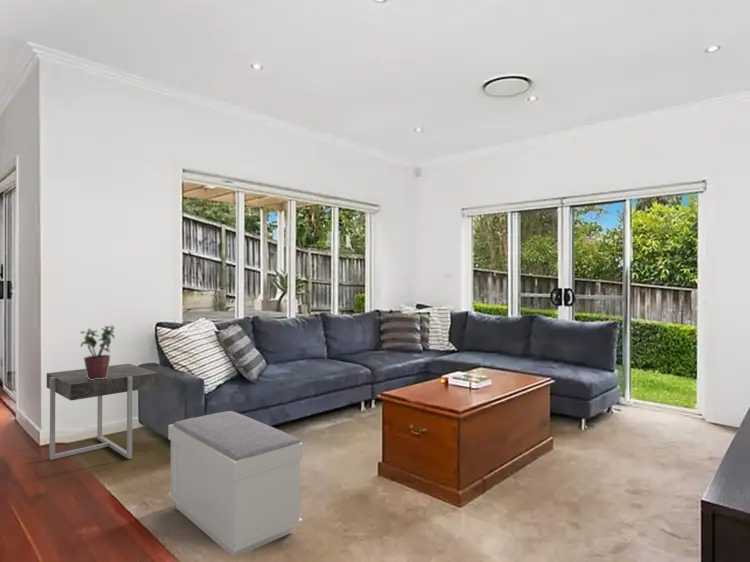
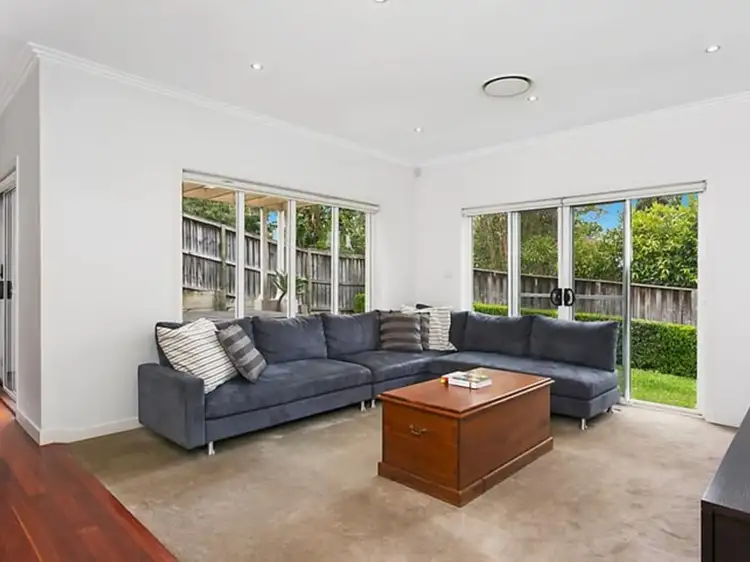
- bench [167,410,304,559]
- side table [46,363,160,461]
- potted plant [79,324,116,380]
